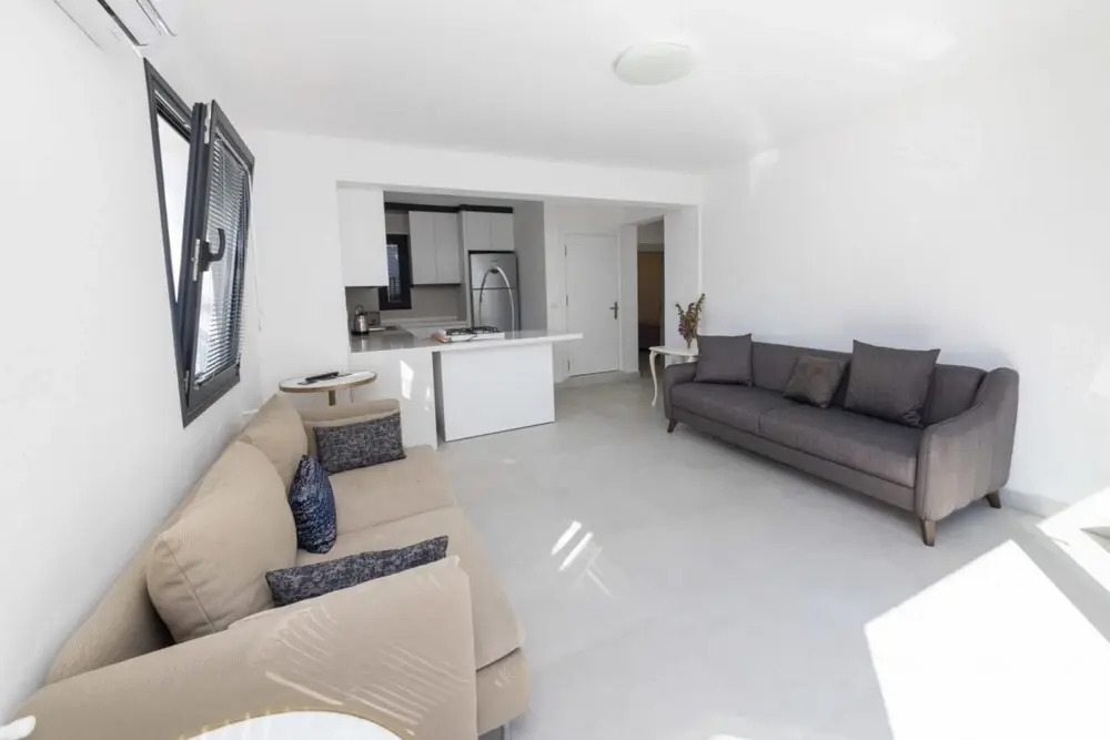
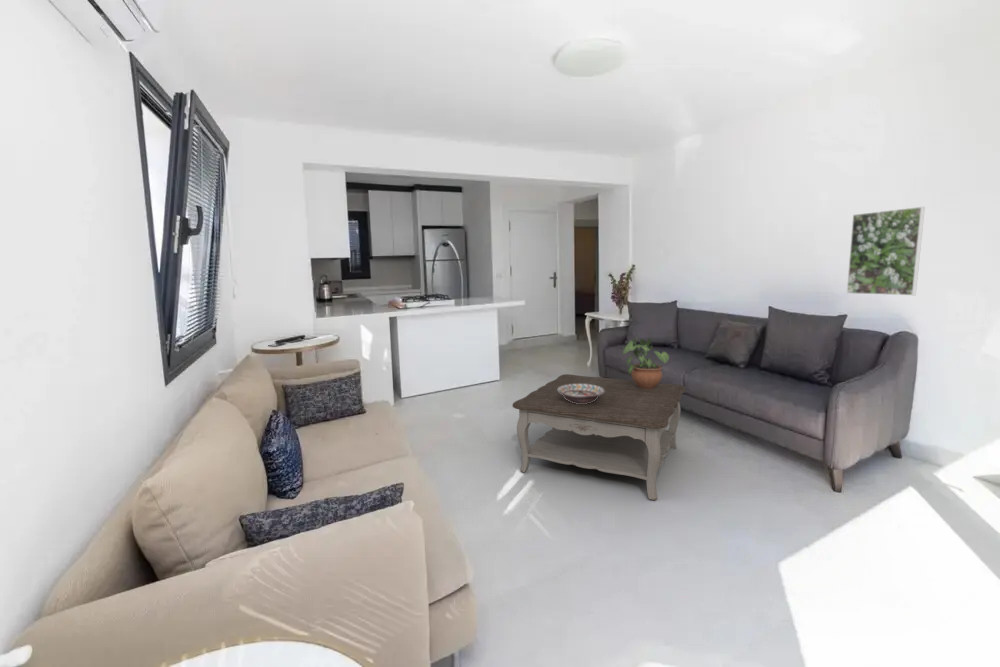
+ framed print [846,206,926,296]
+ potted plant [620,333,670,389]
+ decorative bowl [557,384,604,404]
+ coffee table [511,373,687,501]
